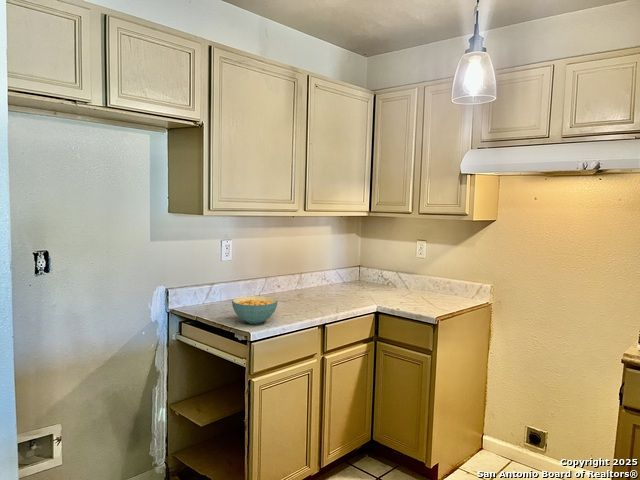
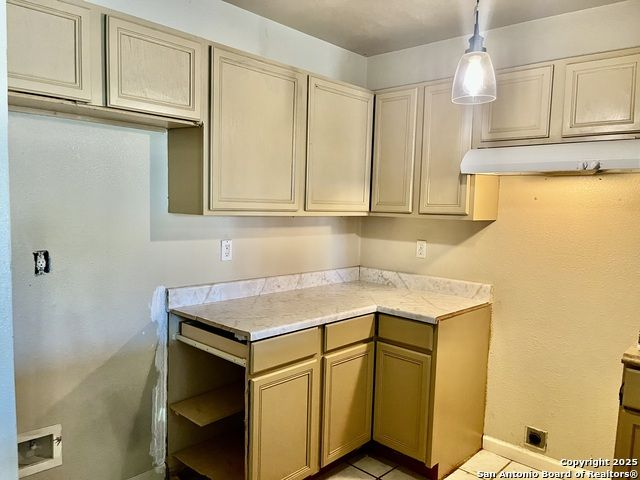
- cereal bowl [231,295,278,325]
